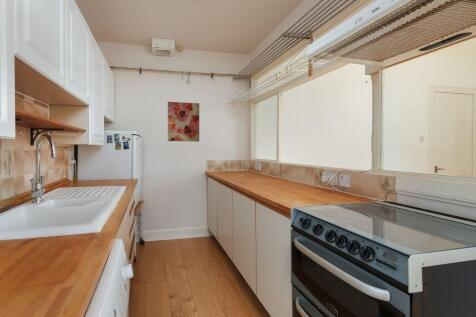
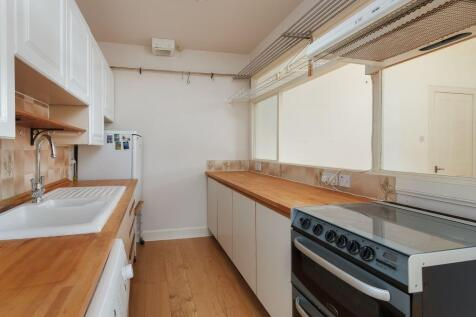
- wall art [167,101,200,143]
